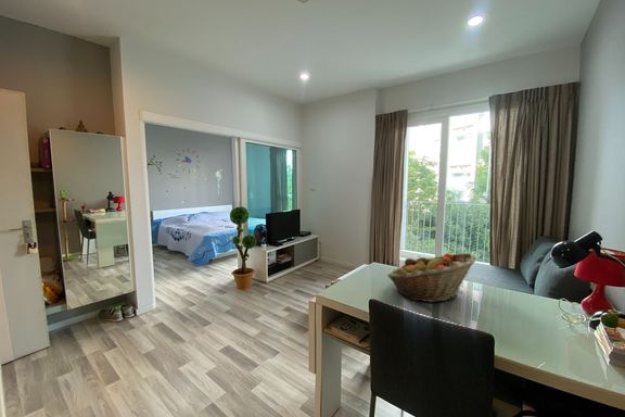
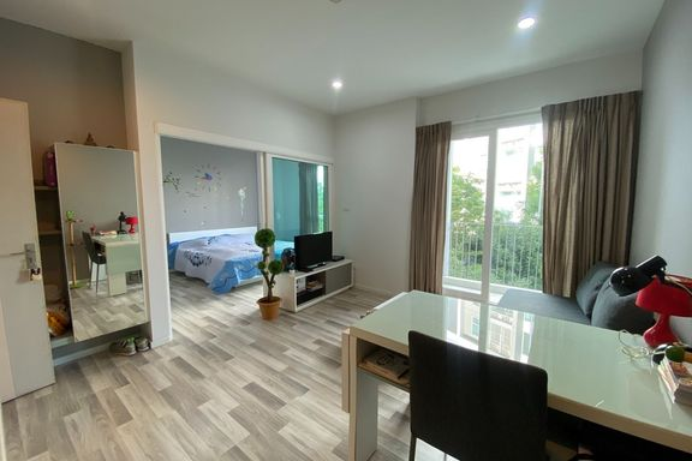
- fruit basket [386,252,477,303]
